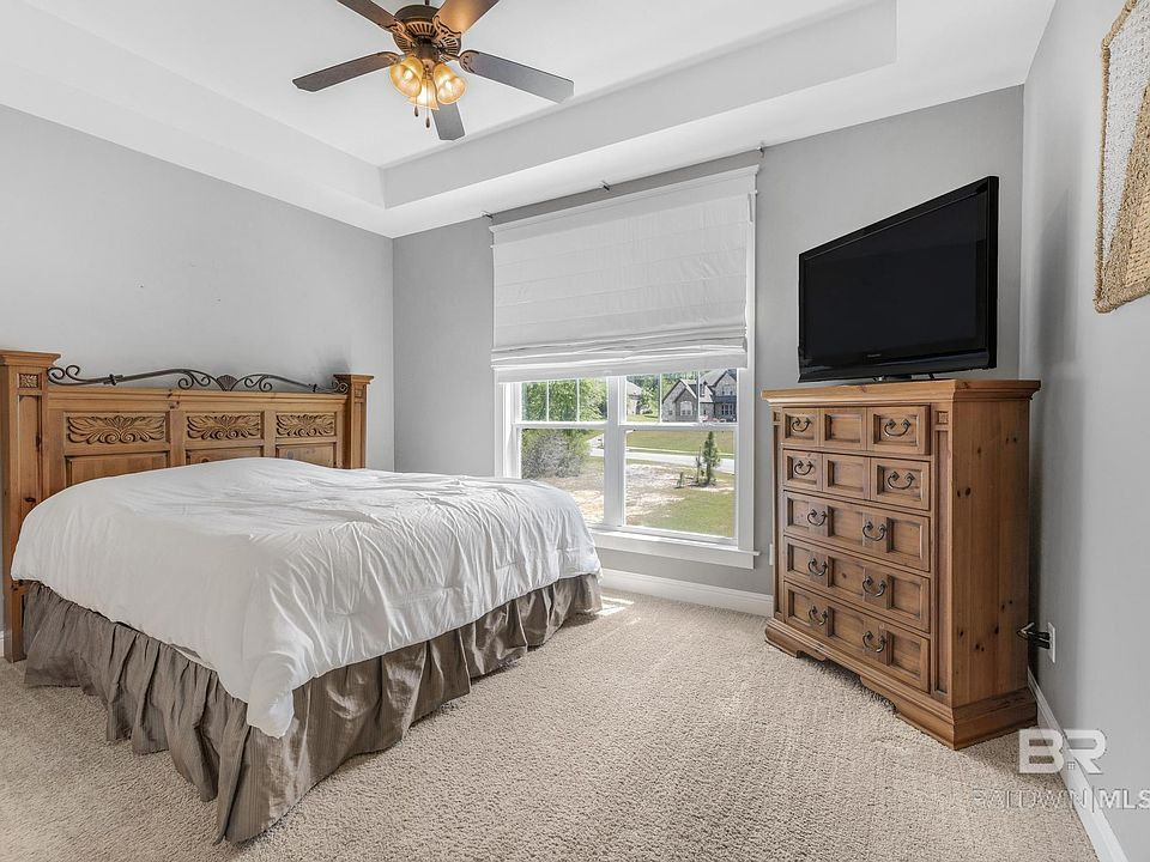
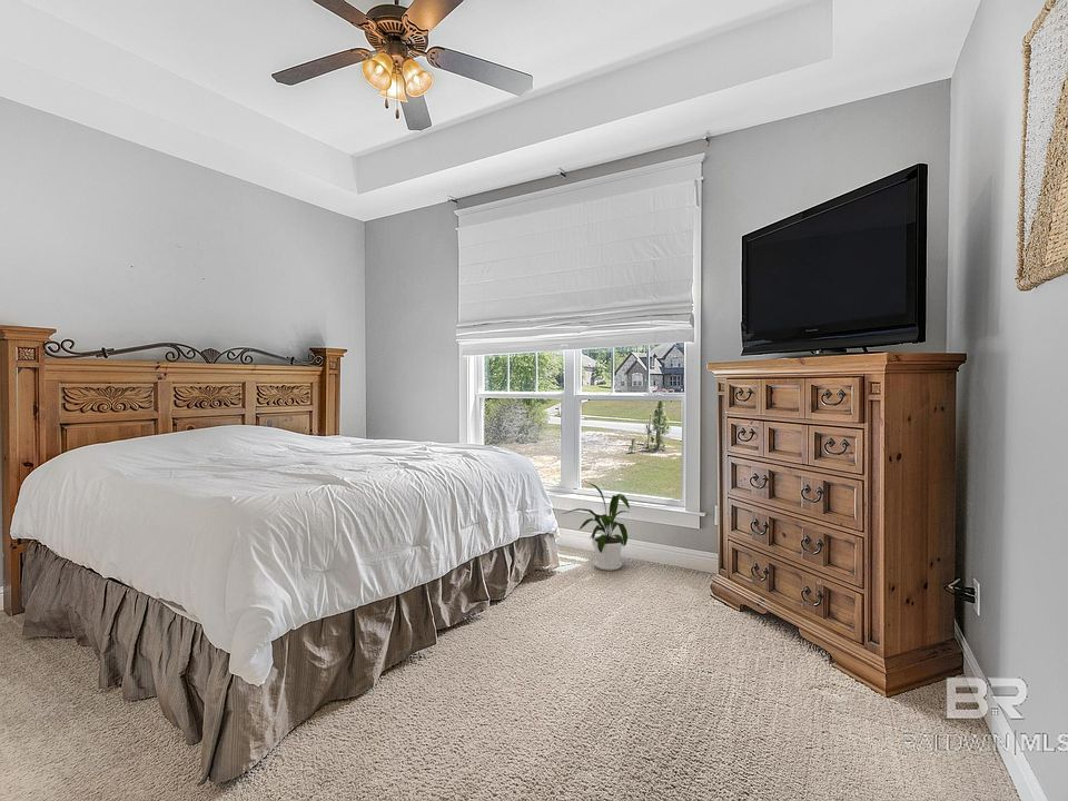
+ house plant [562,481,631,572]
